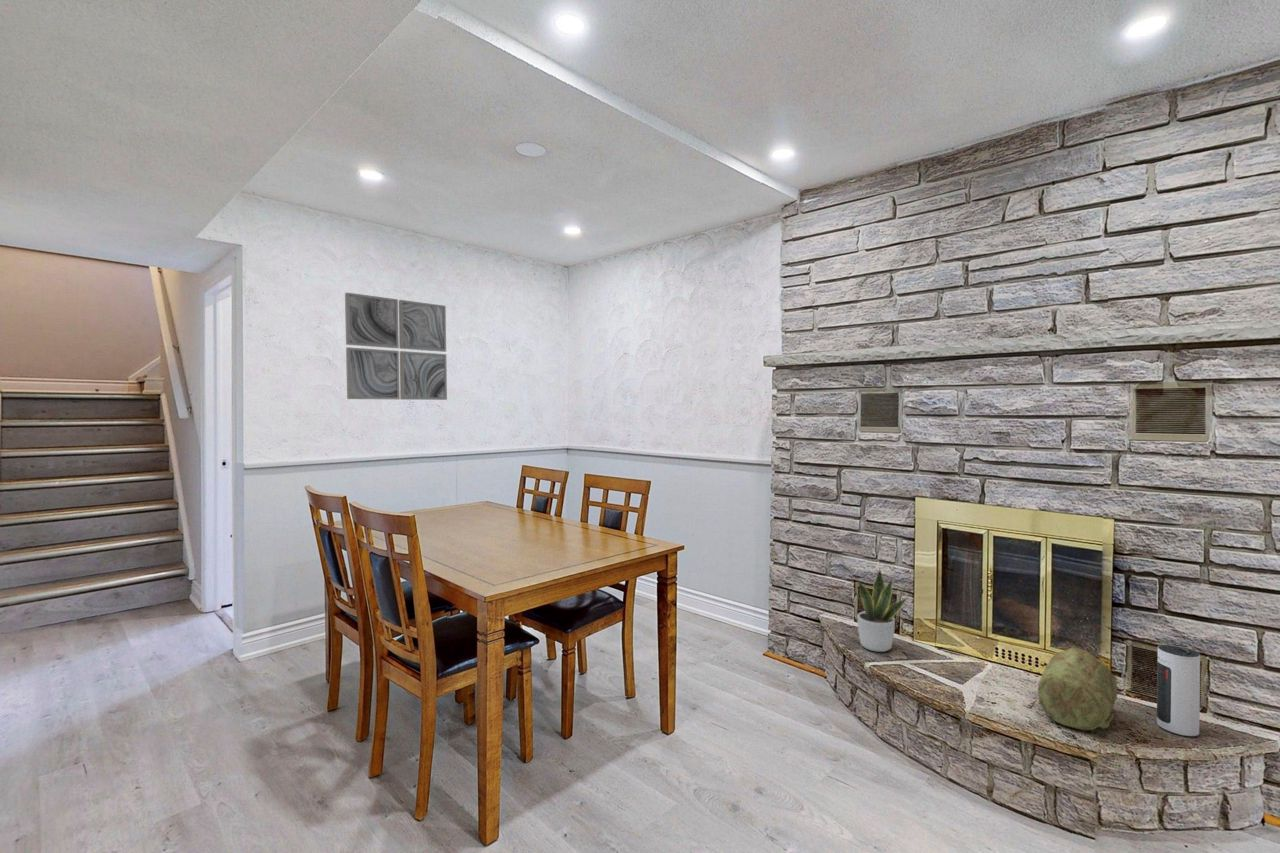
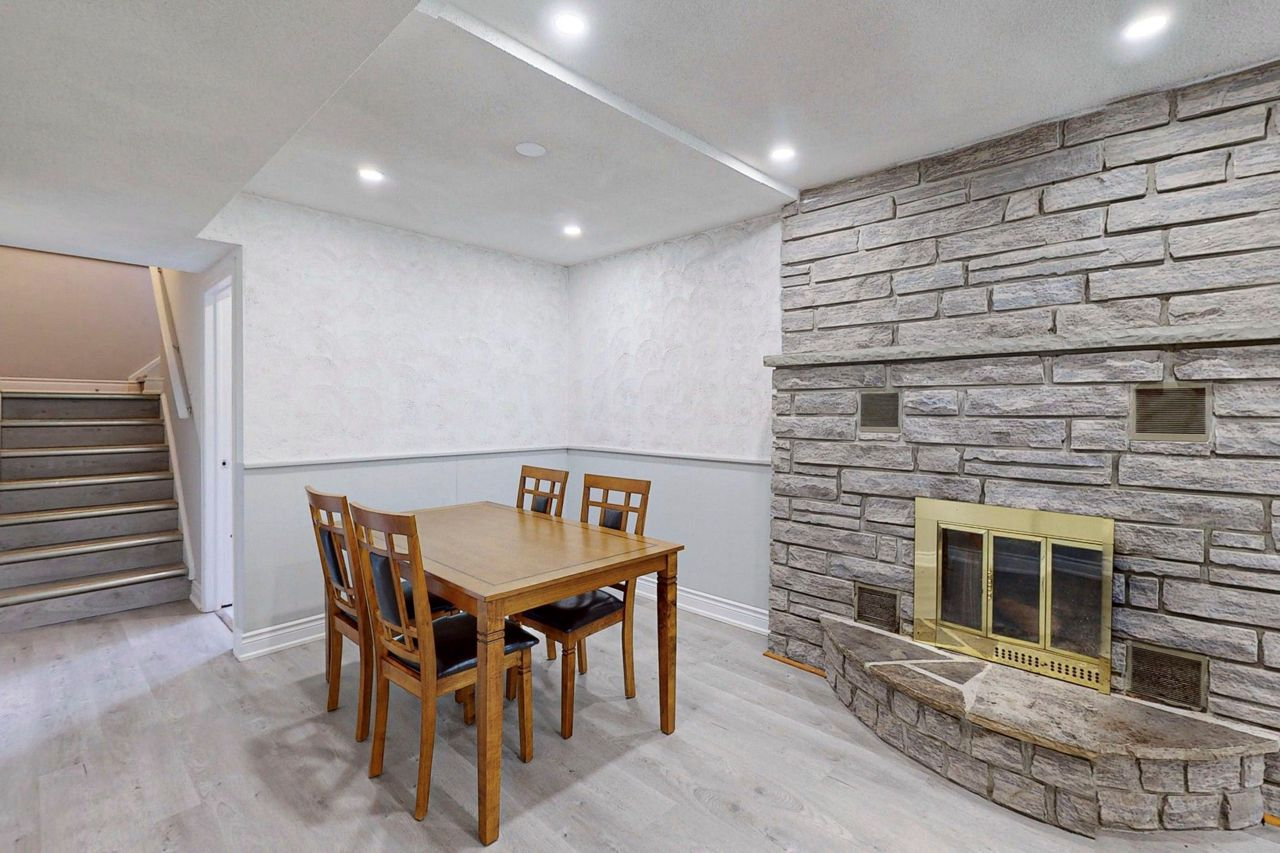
- potted plant [848,566,909,653]
- rock [1037,646,1119,731]
- wall art [344,292,448,401]
- speaker [1156,644,1201,738]
